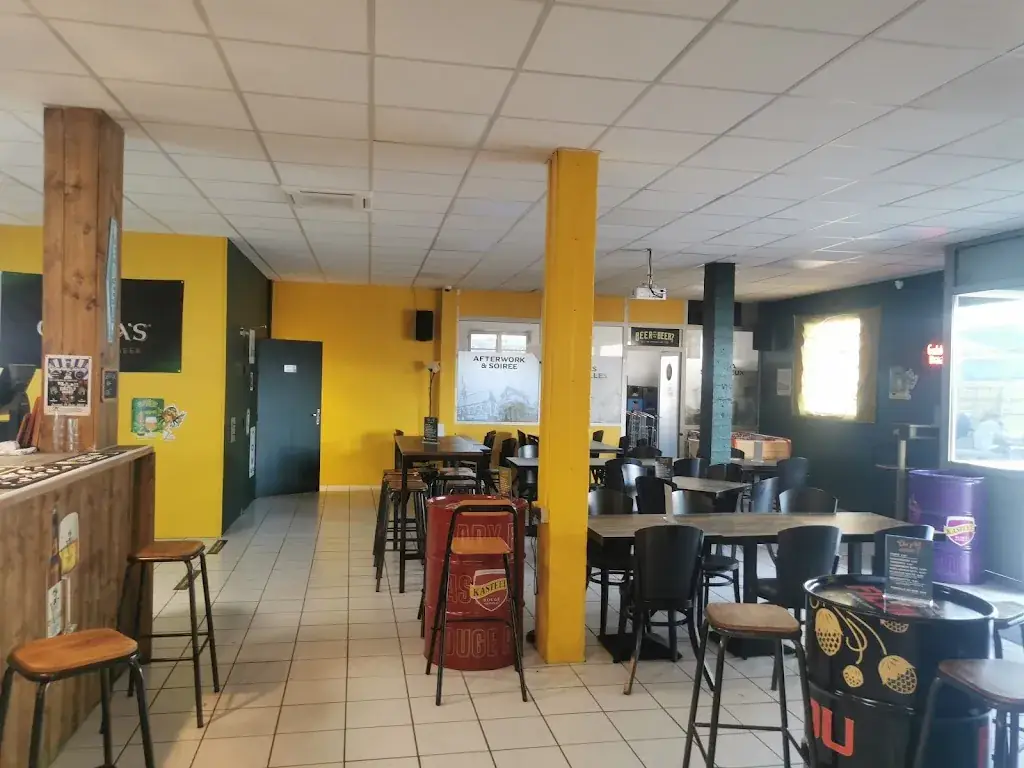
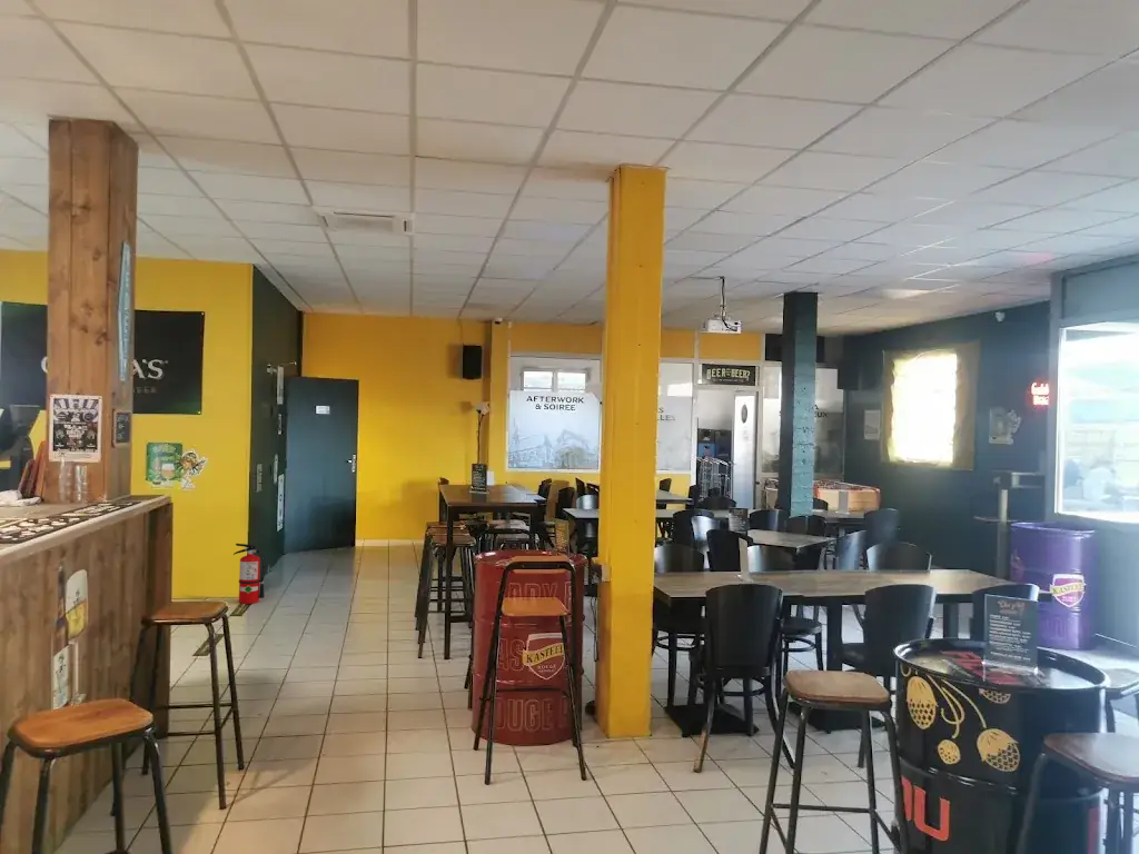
+ fire extinguisher [232,543,266,605]
